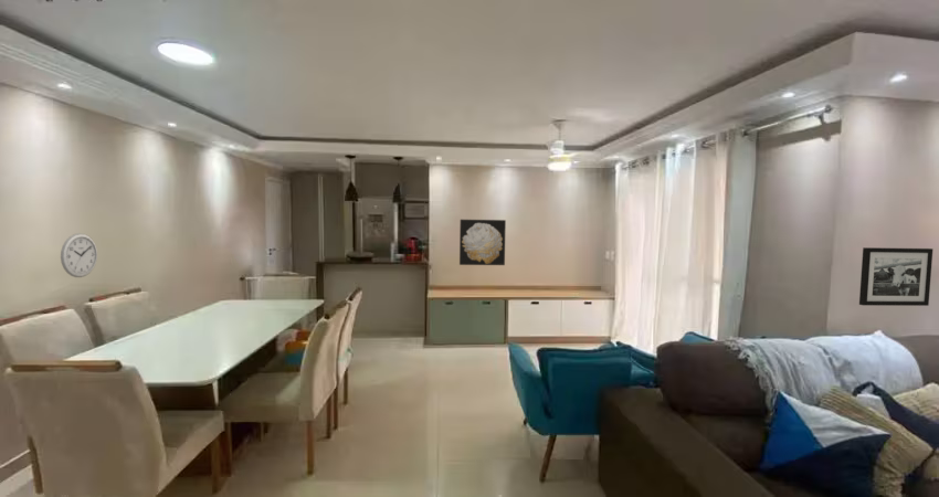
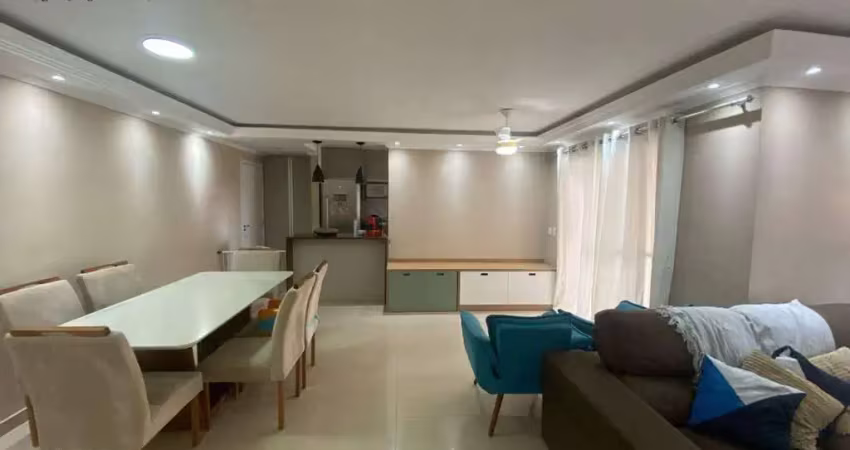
- picture frame [858,246,933,307]
- wall art [458,219,507,266]
- wall clock [60,232,98,278]
